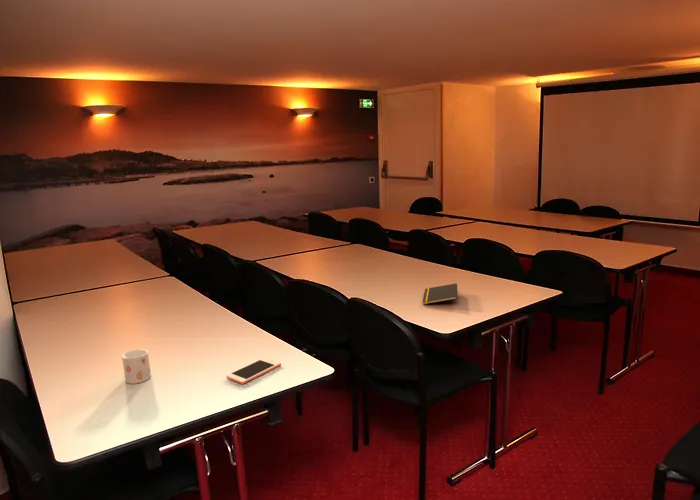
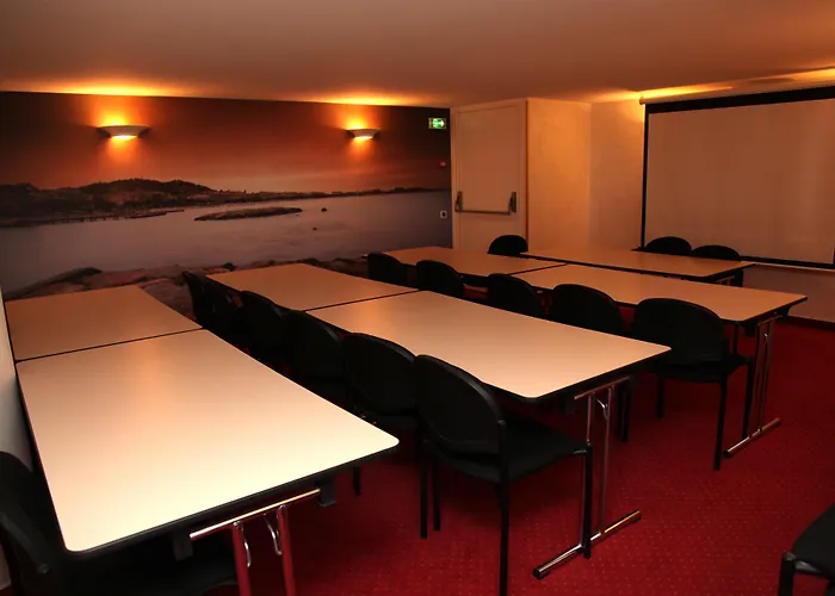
- cell phone [225,357,282,385]
- mug [121,348,152,385]
- notepad [422,282,458,305]
